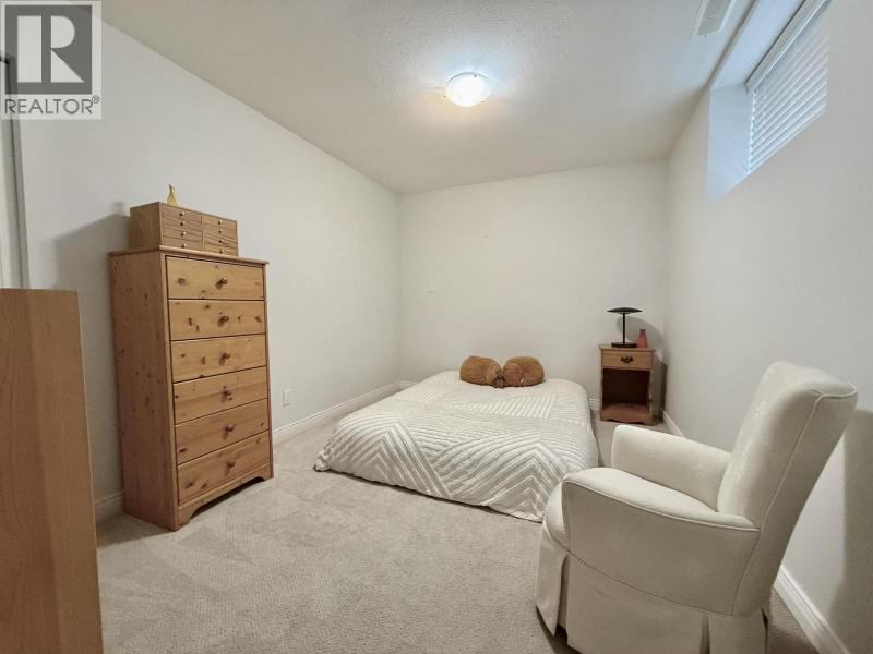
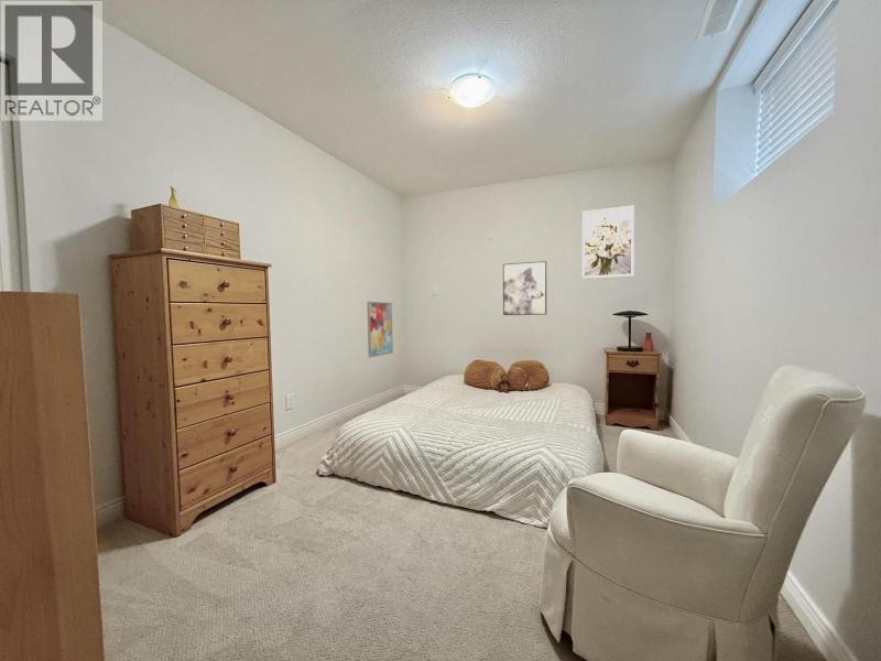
+ wall art [581,205,635,280]
+ wall art [502,260,547,316]
+ wall art [366,301,394,358]
